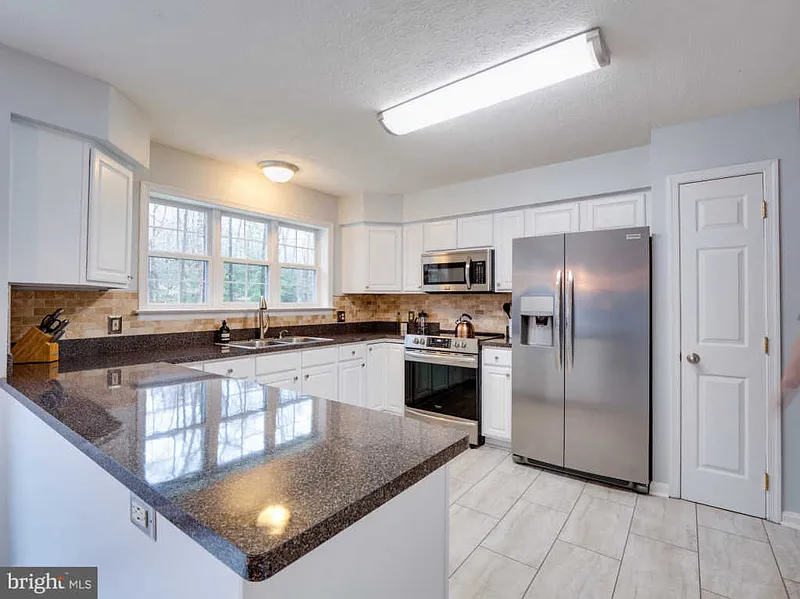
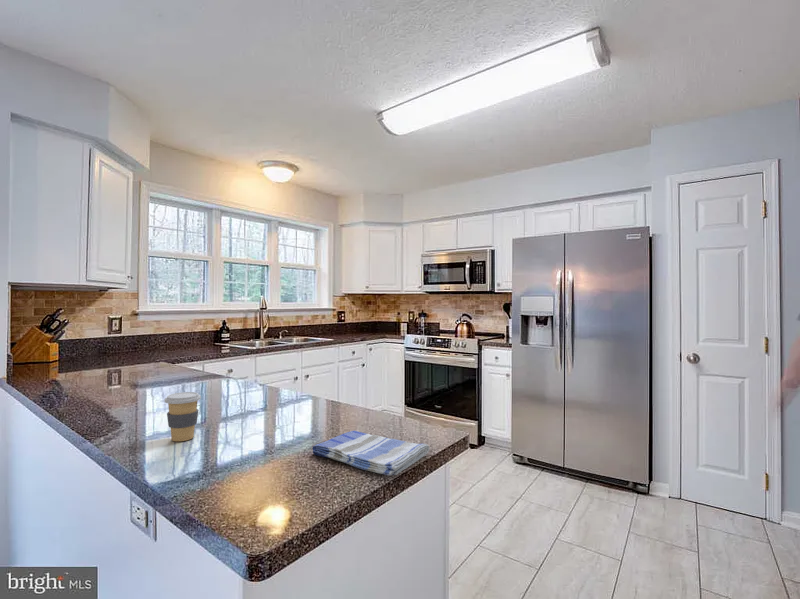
+ dish towel [312,430,430,476]
+ coffee cup [163,391,202,442]
